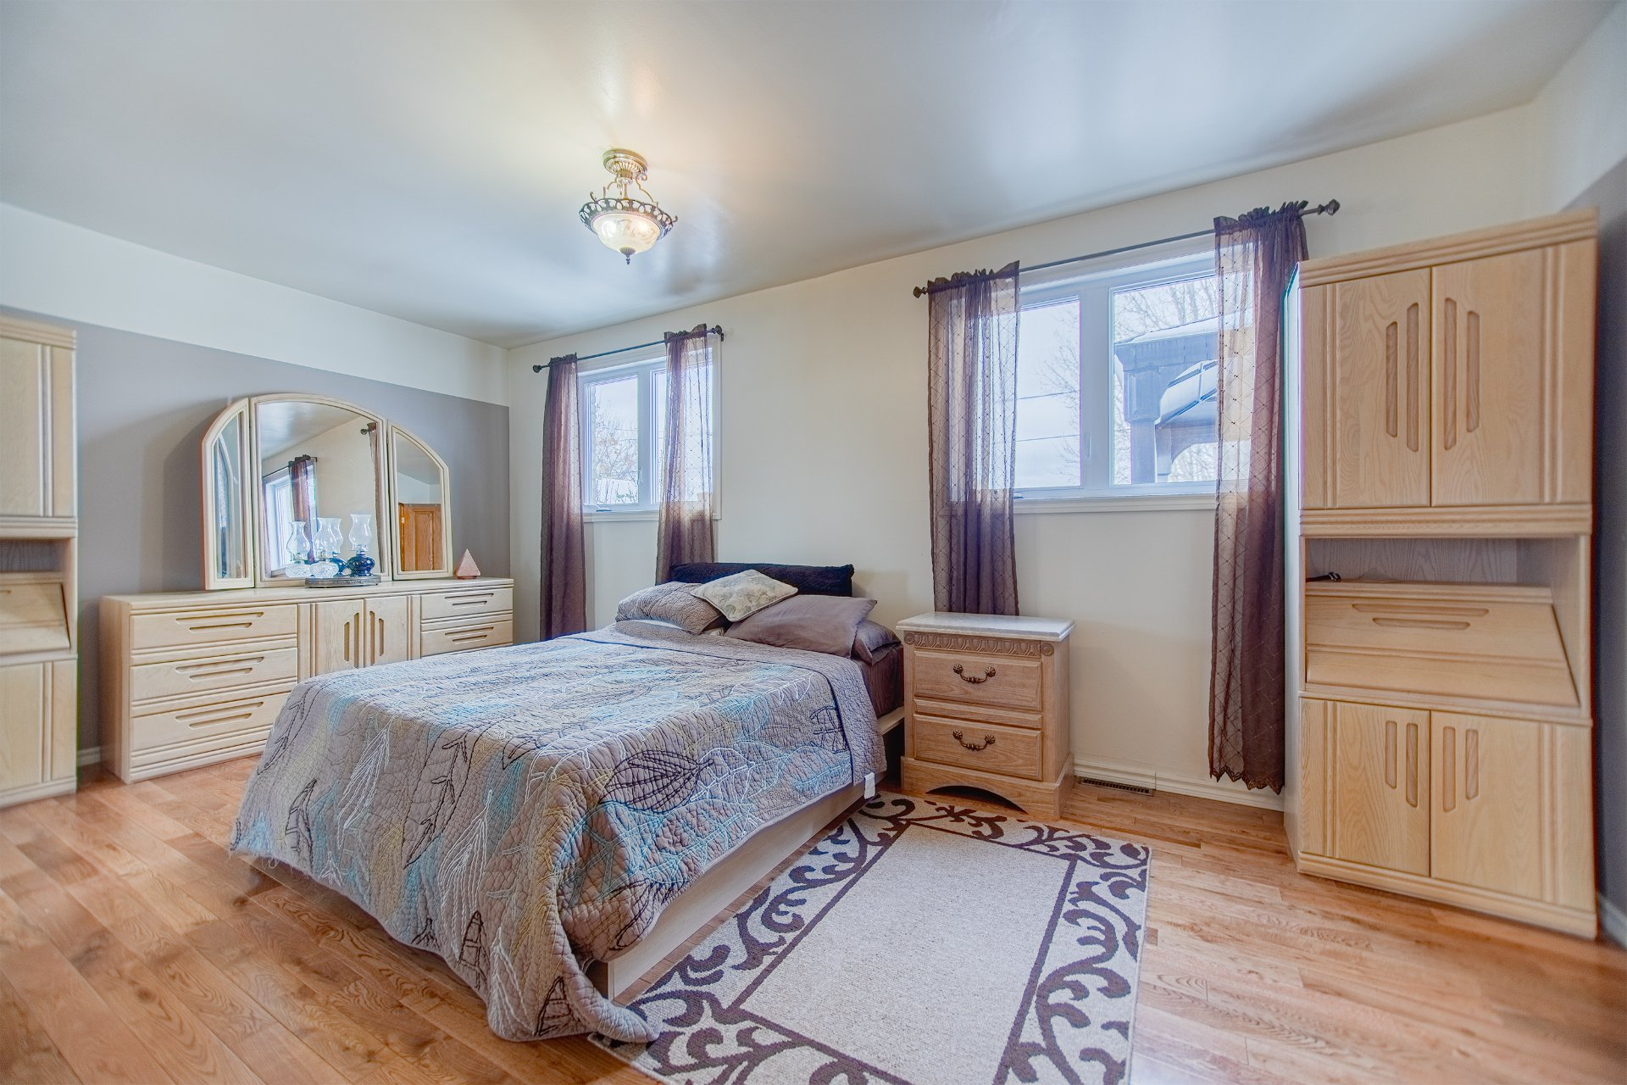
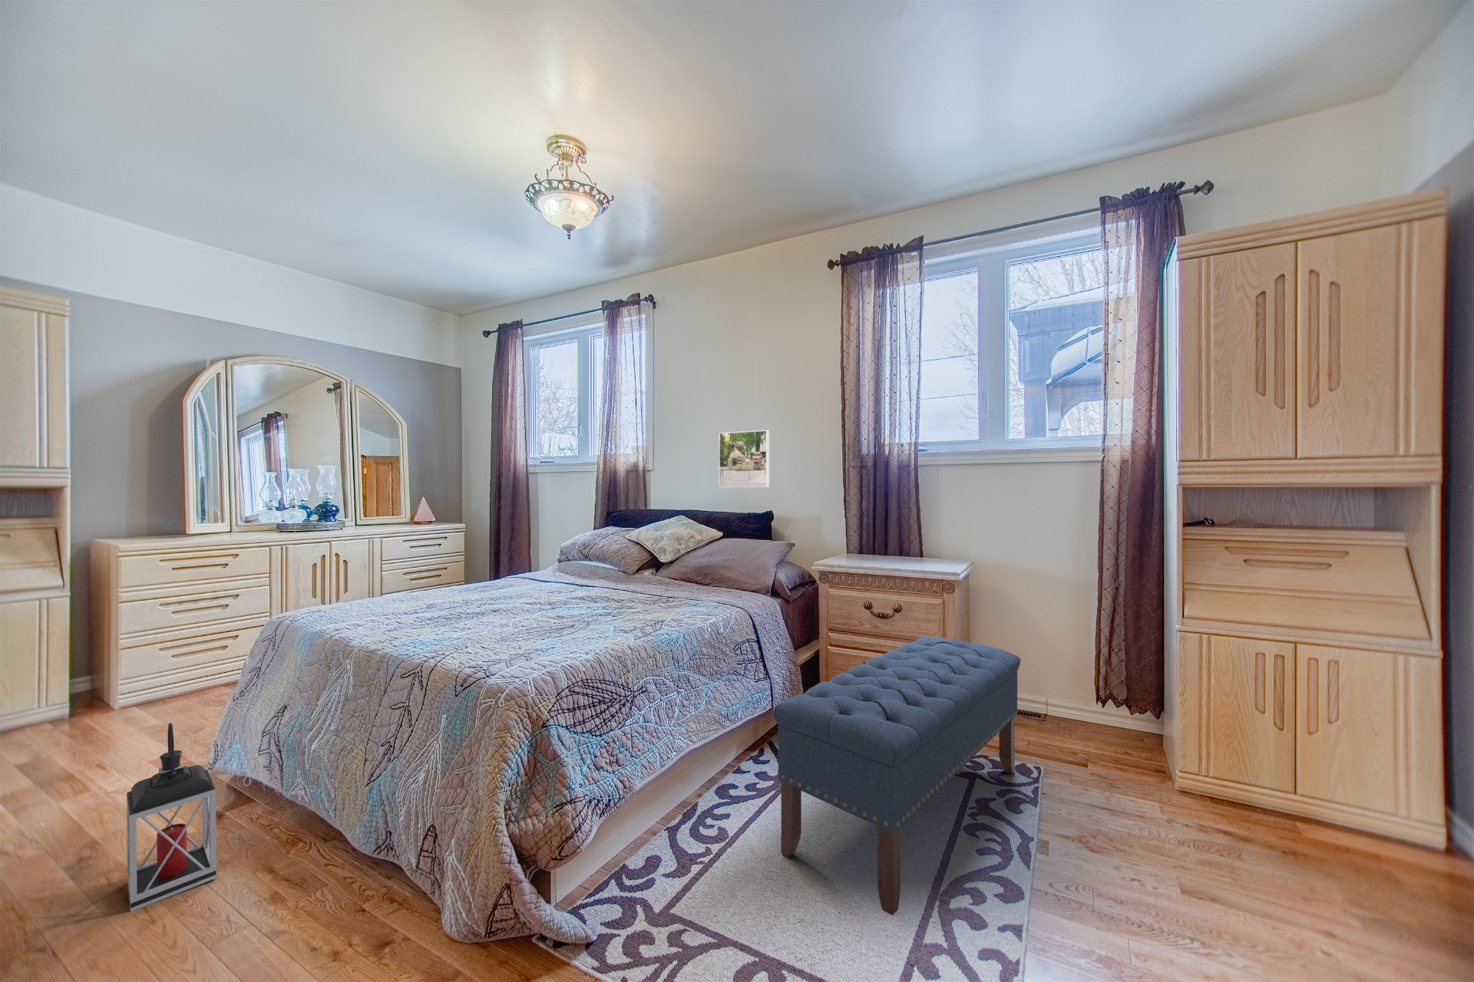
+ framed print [717,430,770,488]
+ lantern [126,722,217,912]
+ bench [773,636,1021,916]
